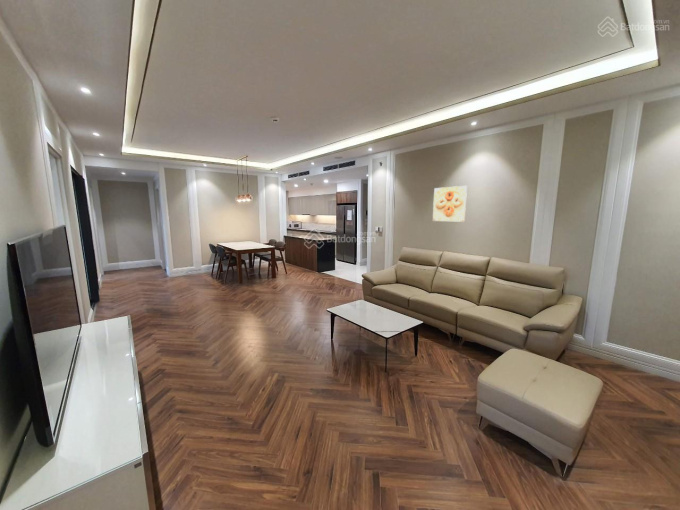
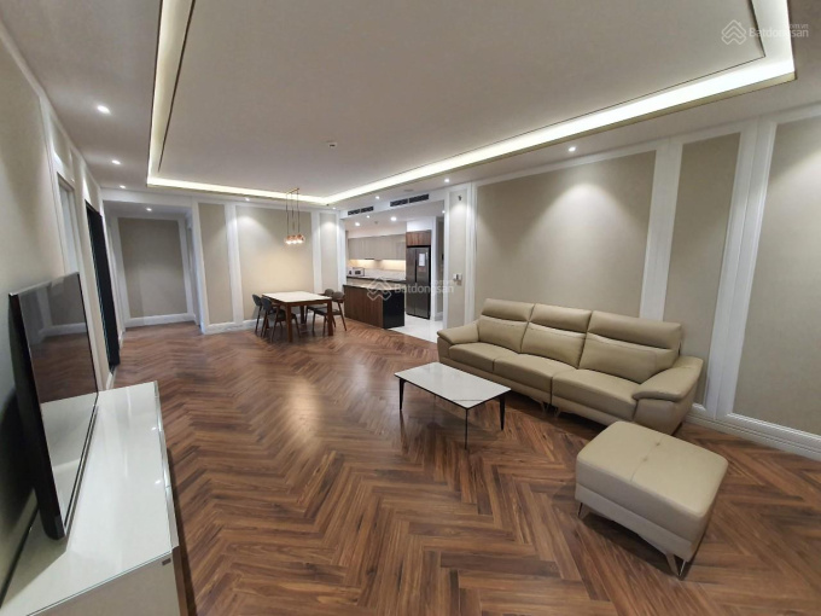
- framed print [432,185,468,223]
